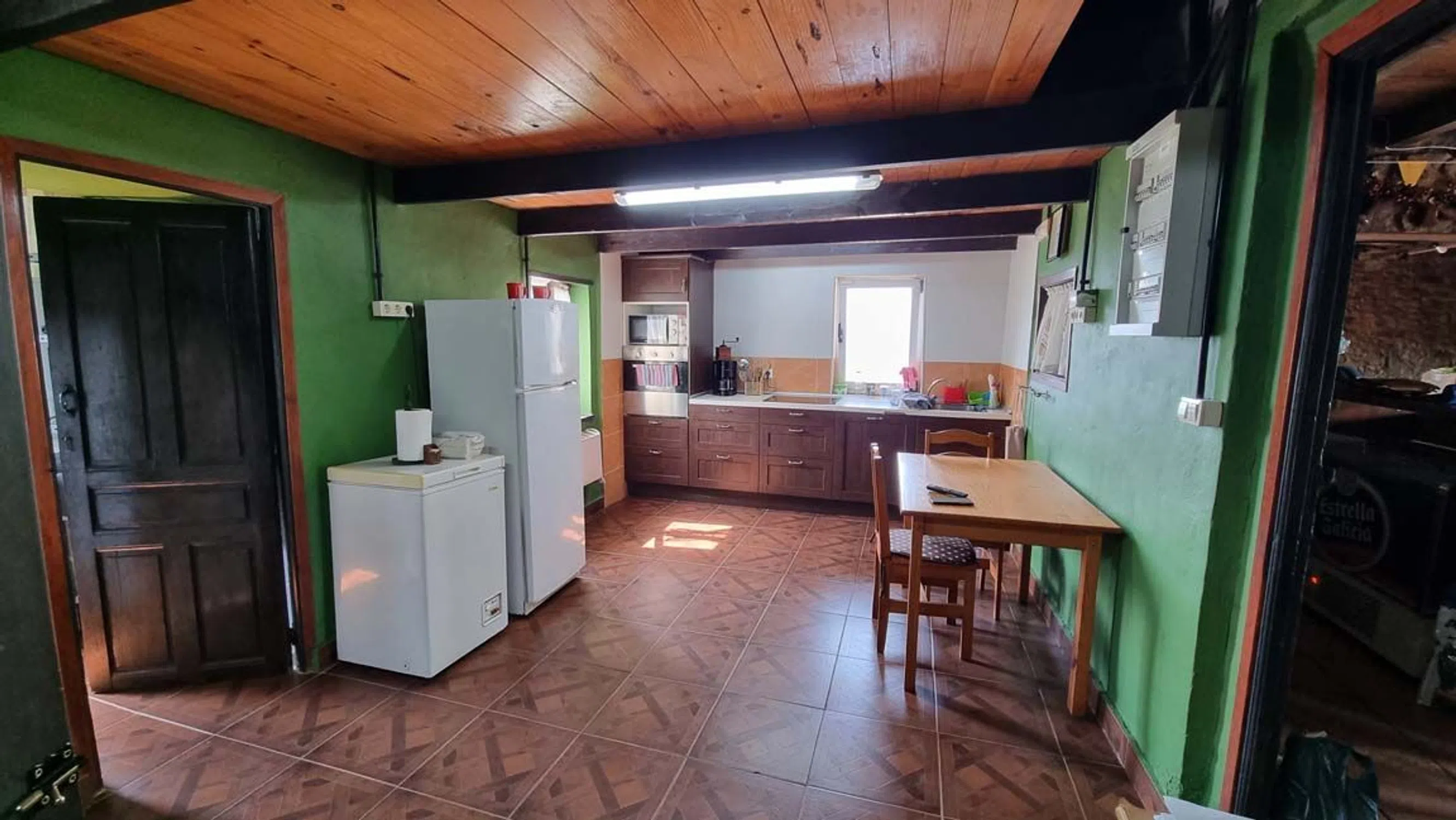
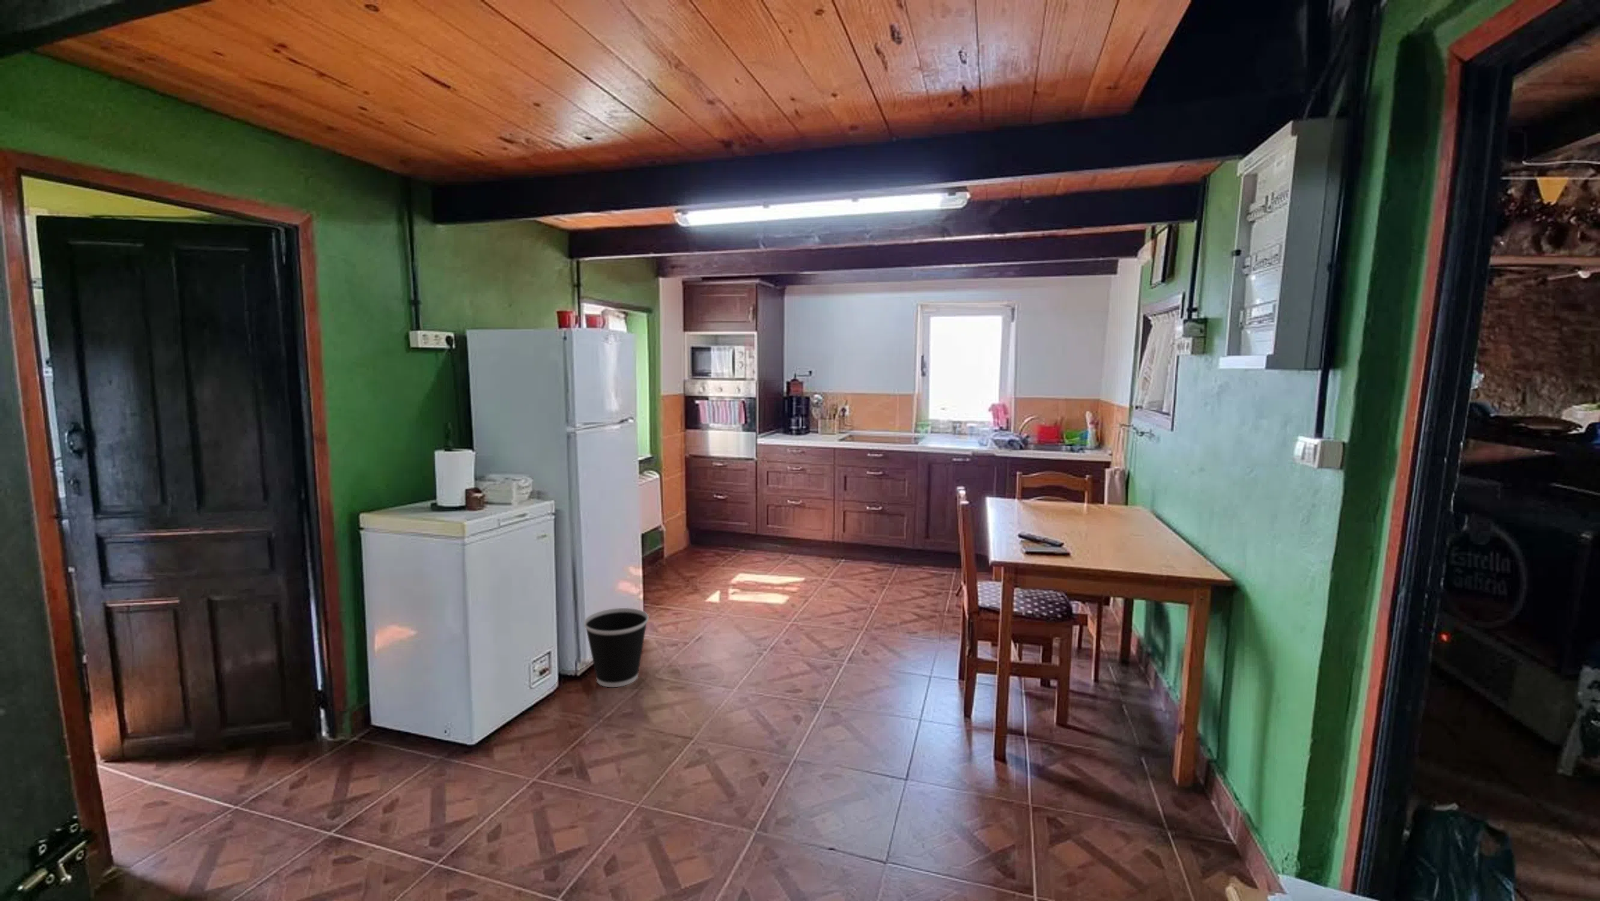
+ wastebasket [584,608,648,688]
